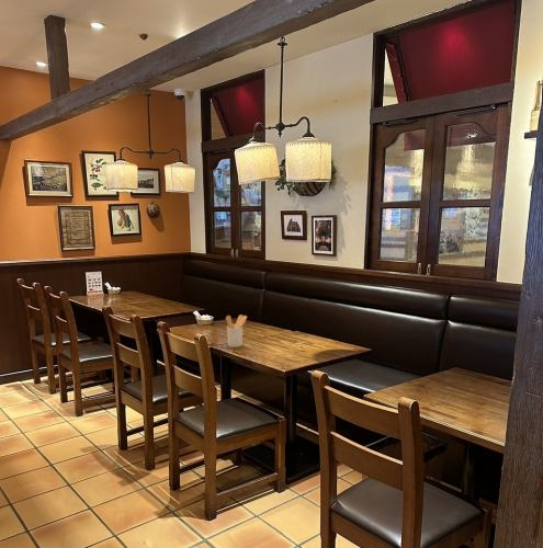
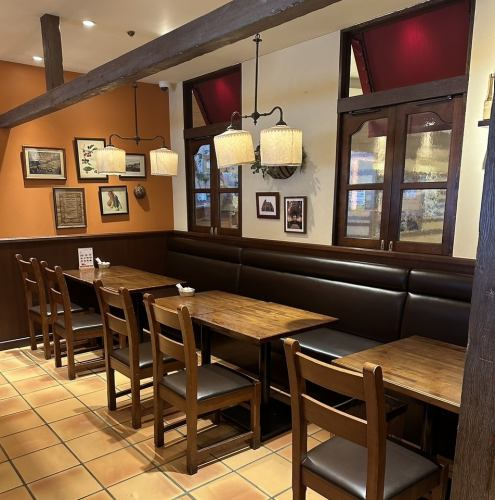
- utensil holder [225,313,248,349]
